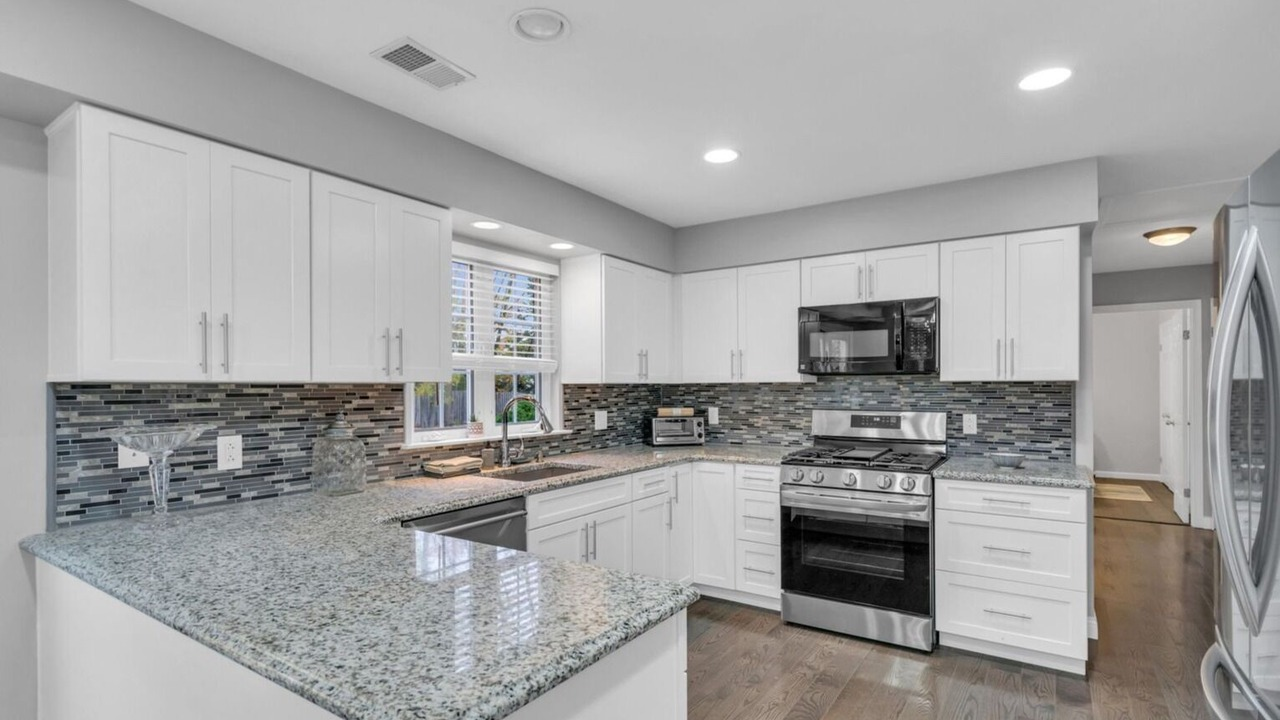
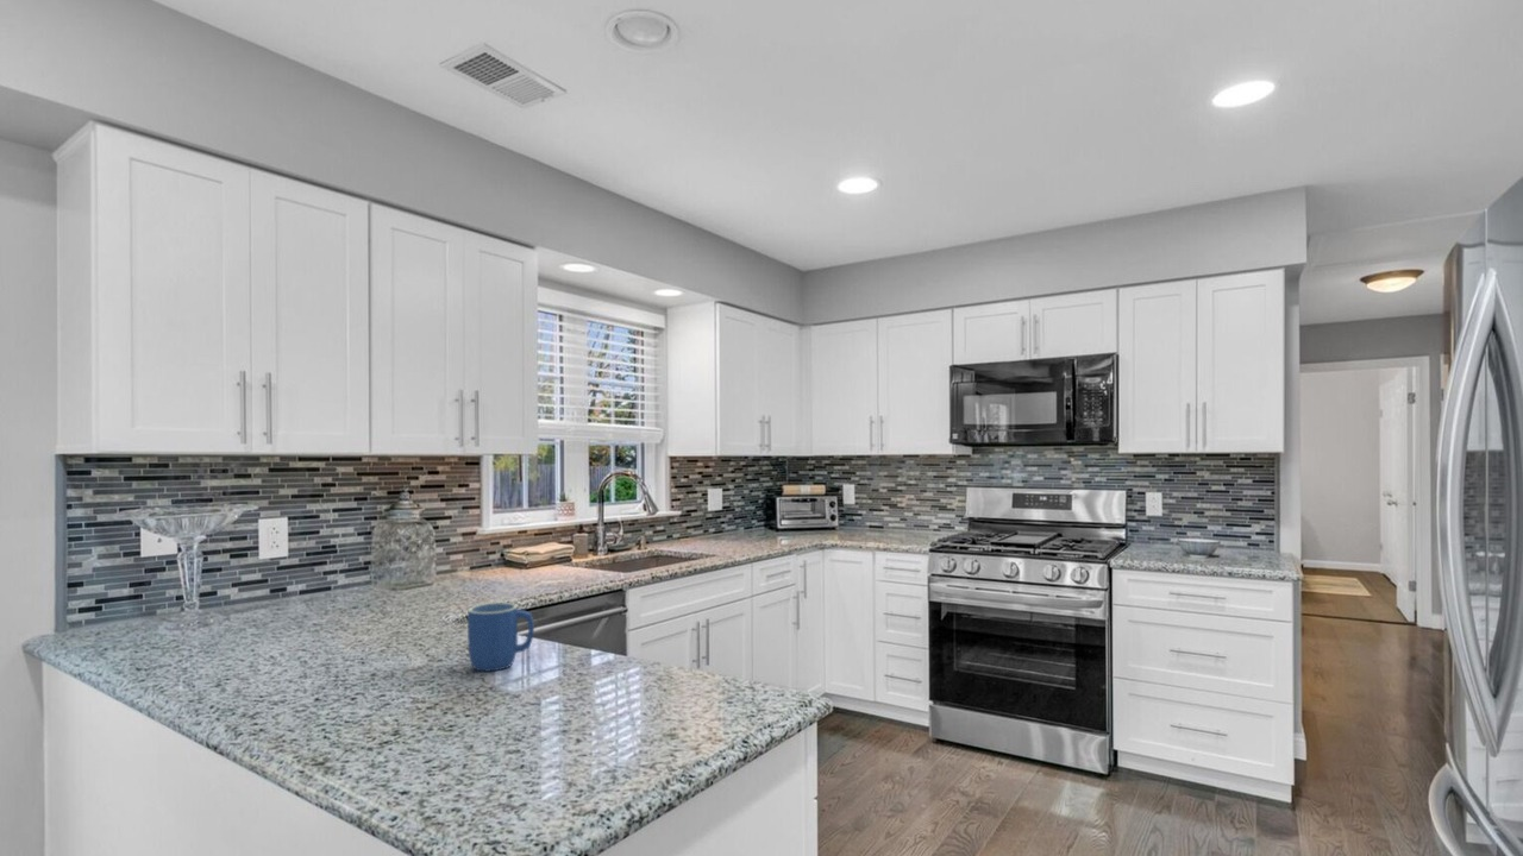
+ mug [466,602,535,673]
